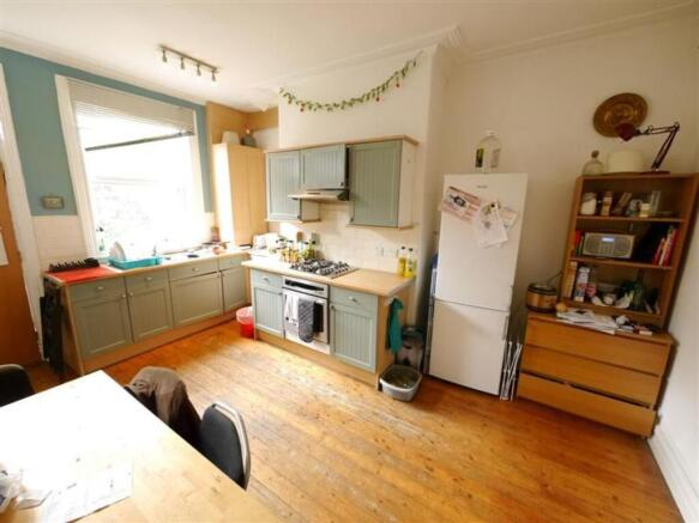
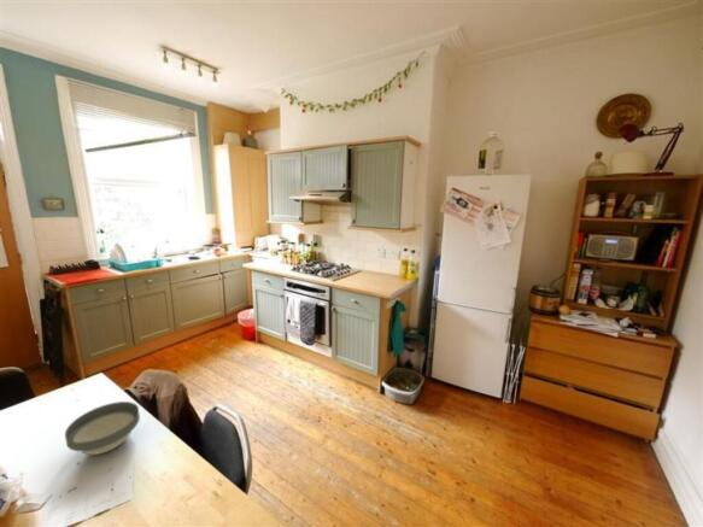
+ bowl [64,400,141,456]
